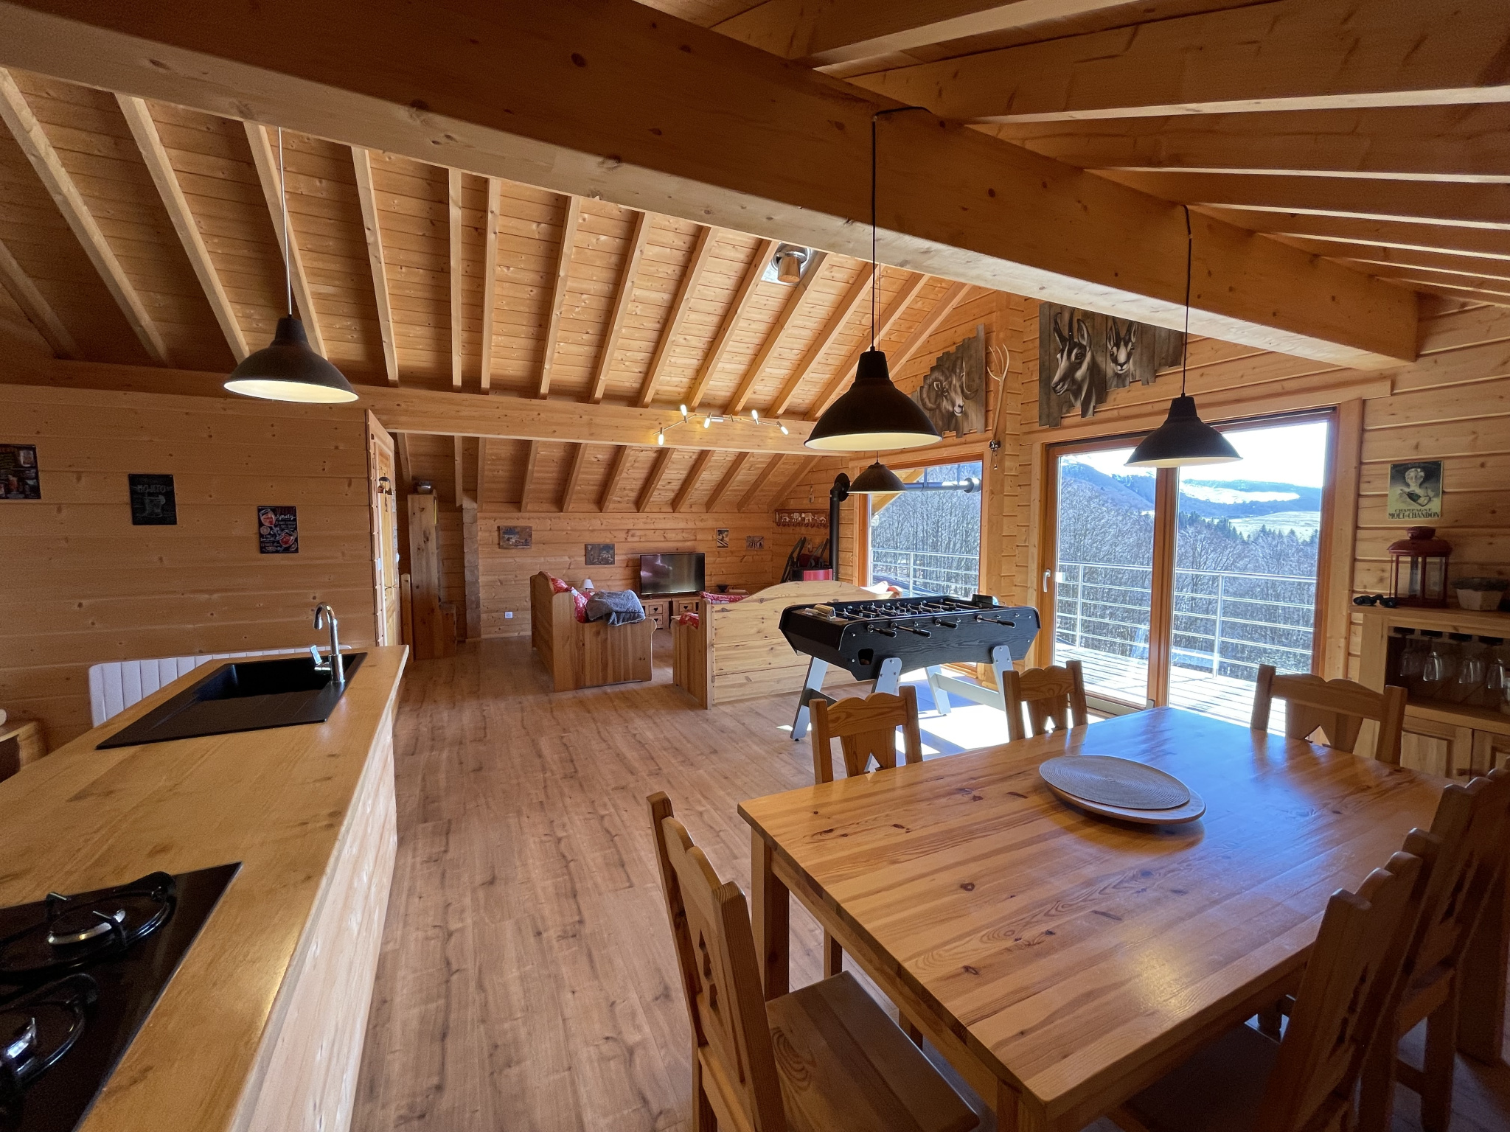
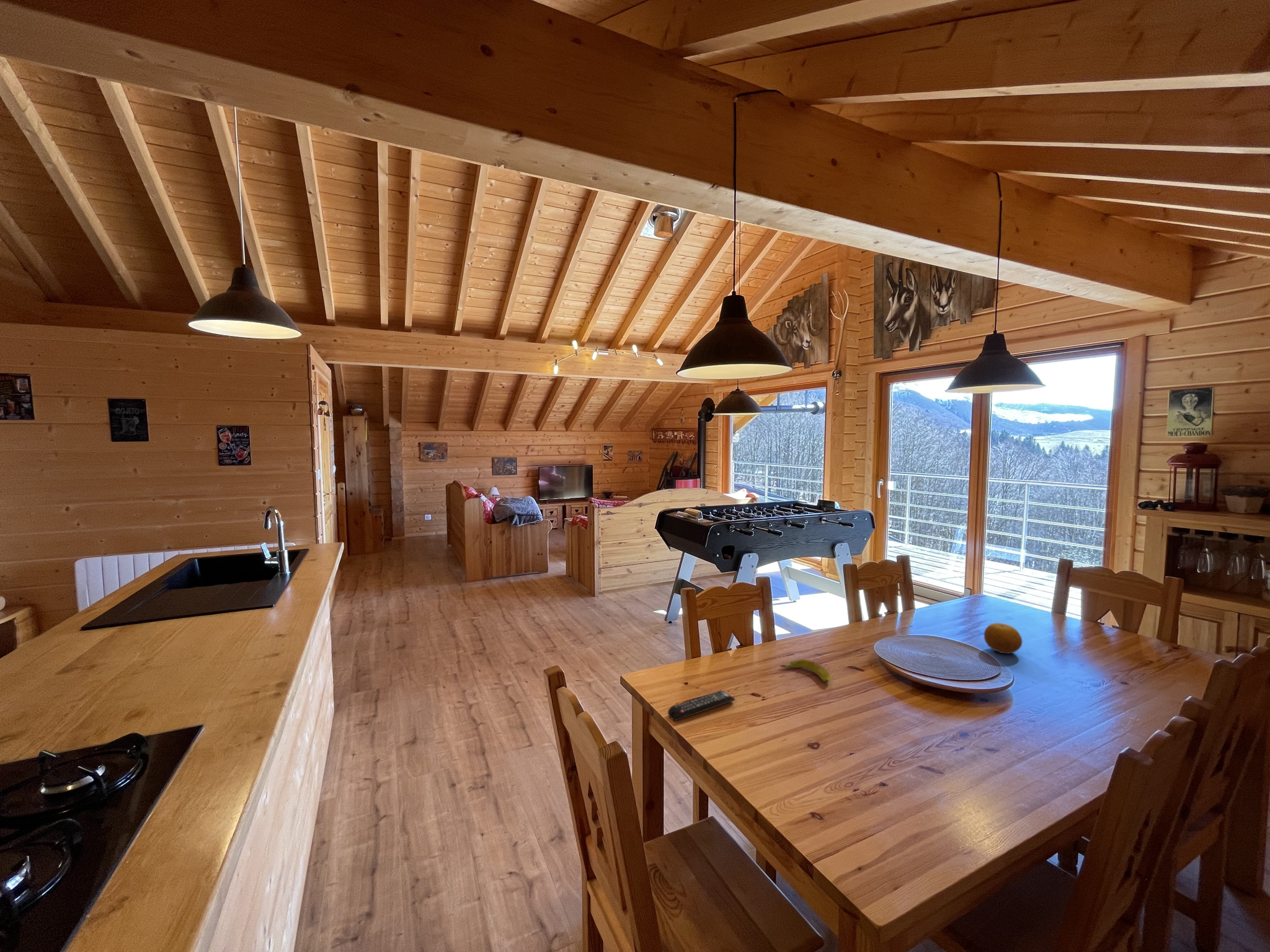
+ banana [779,658,832,684]
+ fruit [984,622,1023,655]
+ remote control [667,690,736,721]
